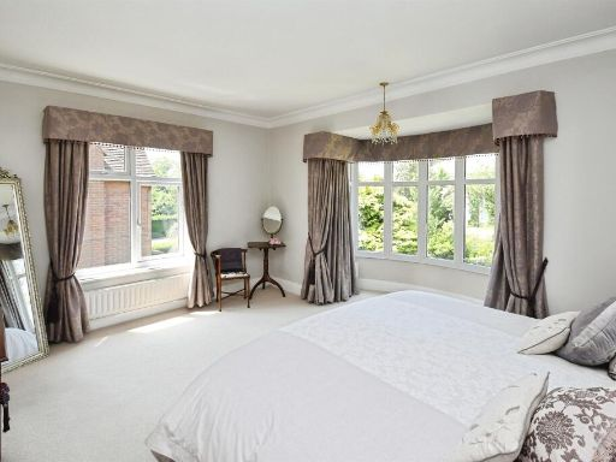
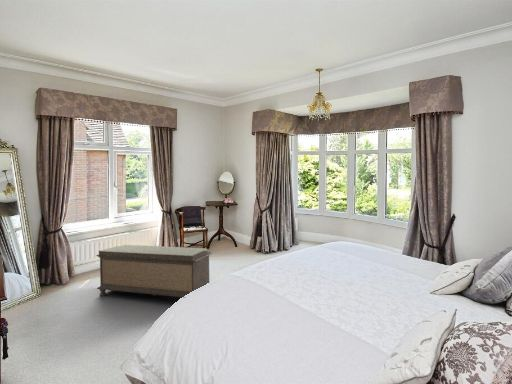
+ bench [96,244,213,298]
